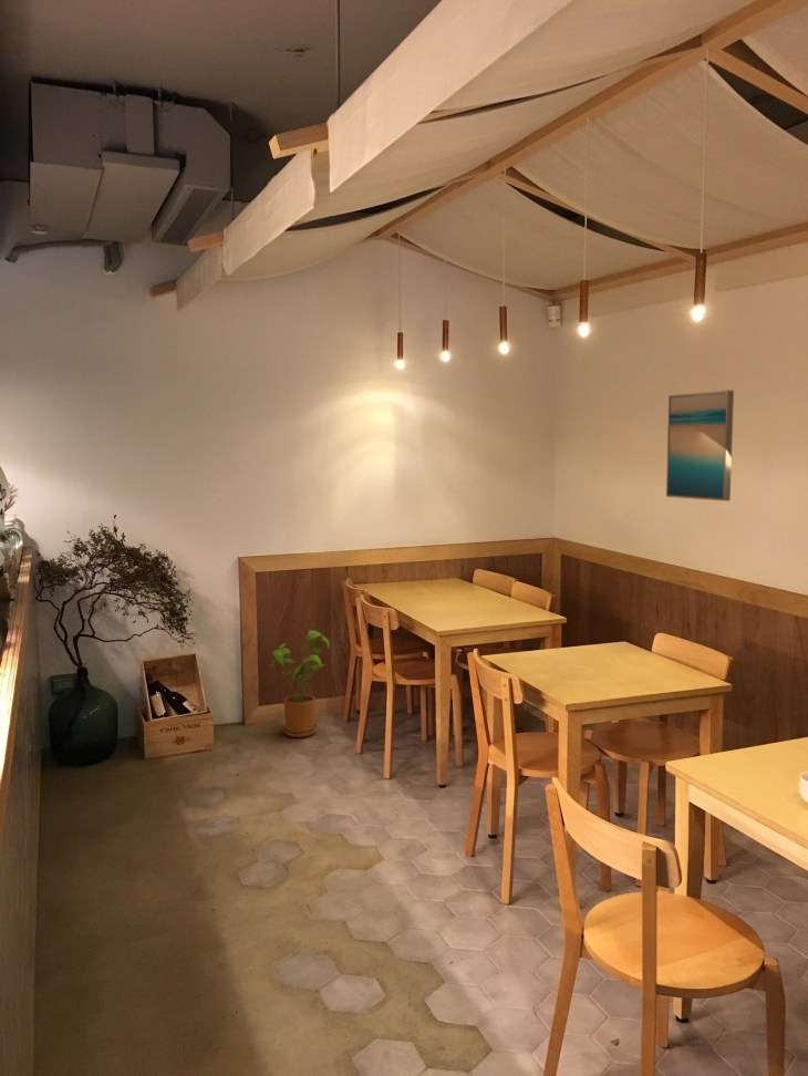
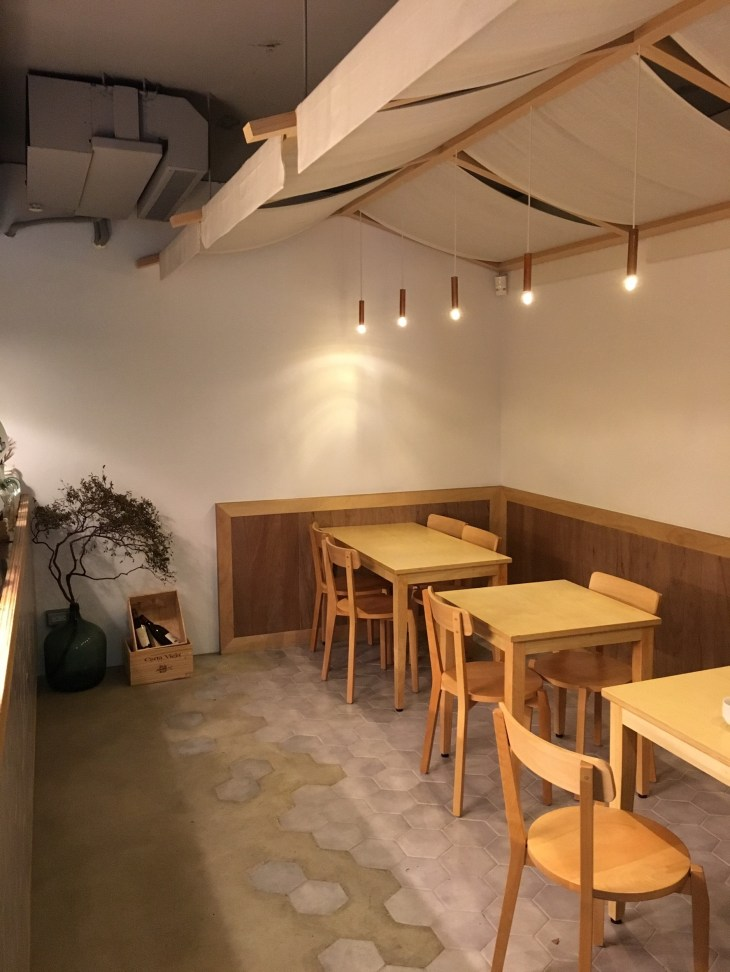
- house plant [271,629,331,738]
- wall art [665,390,735,501]
